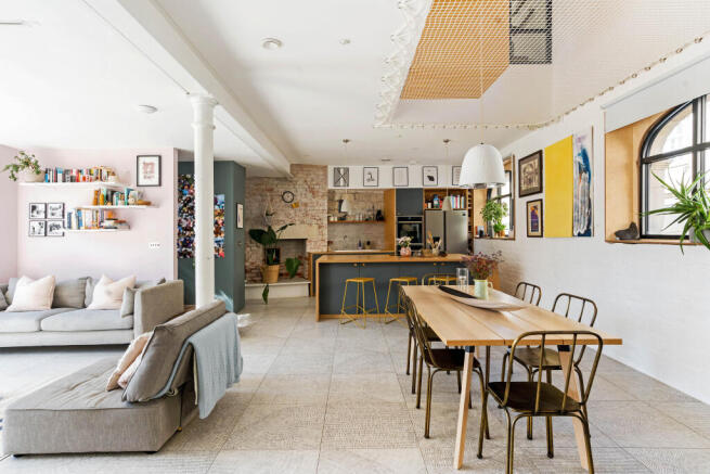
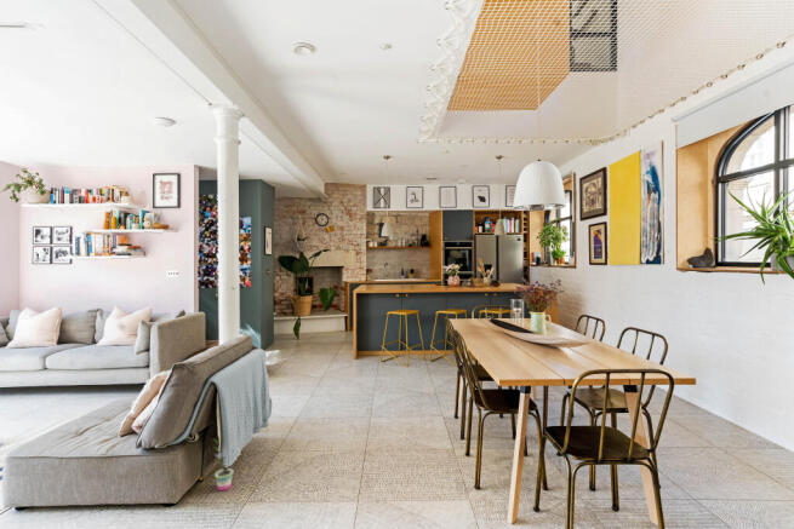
+ potted plant [213,438,241,491]
